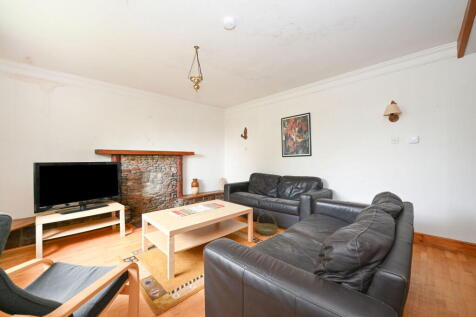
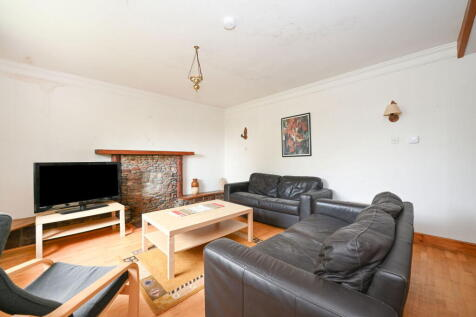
- basket [254,211,279,236]
